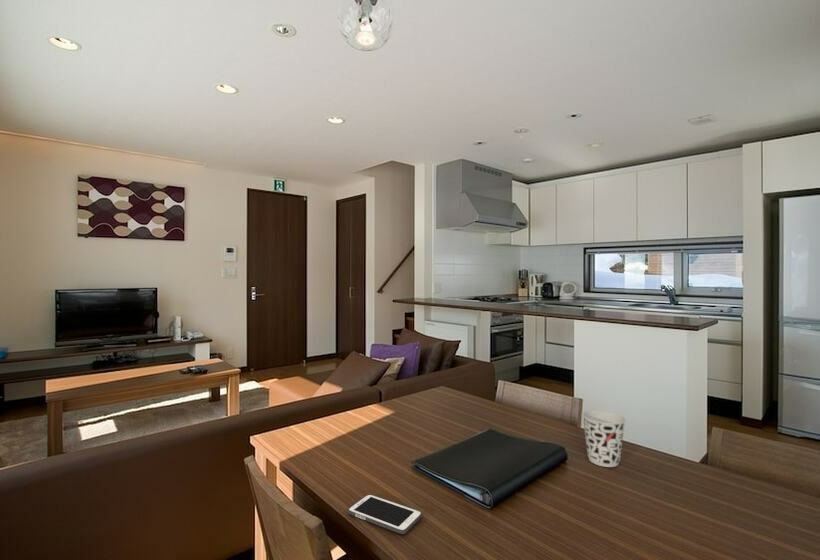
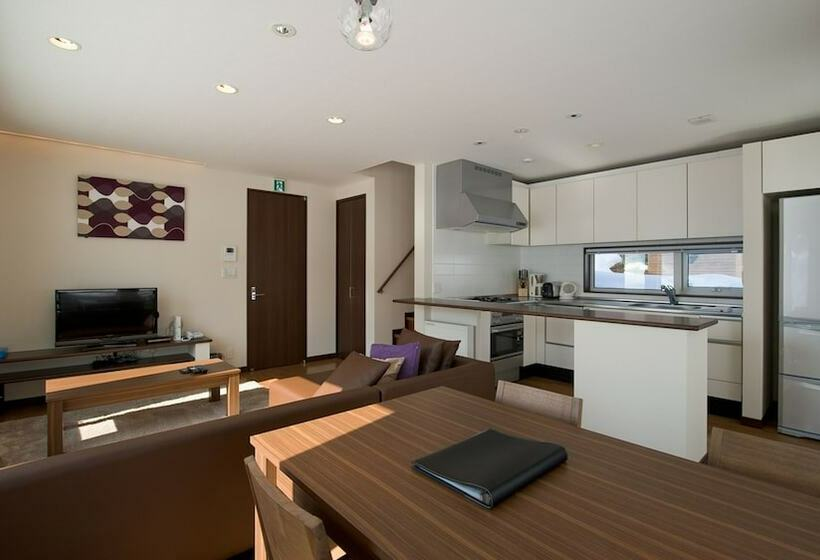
- cell phone [347,493,423,535]
- cup [581,409,627,468]
